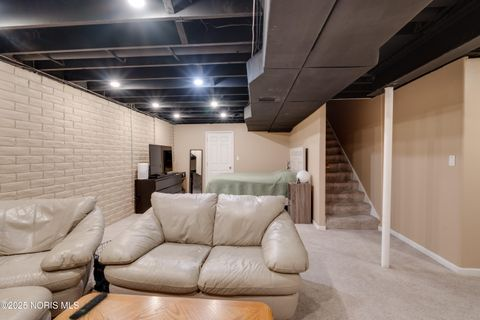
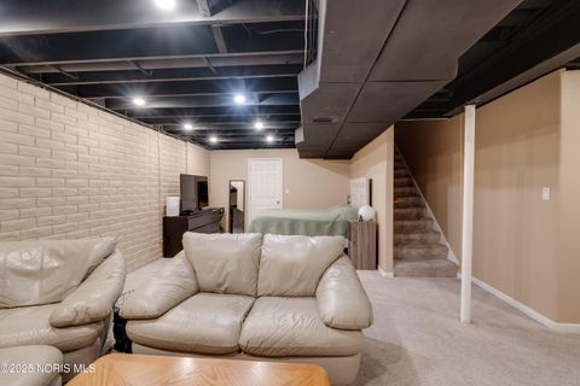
- remote control [68,291,109,320]
